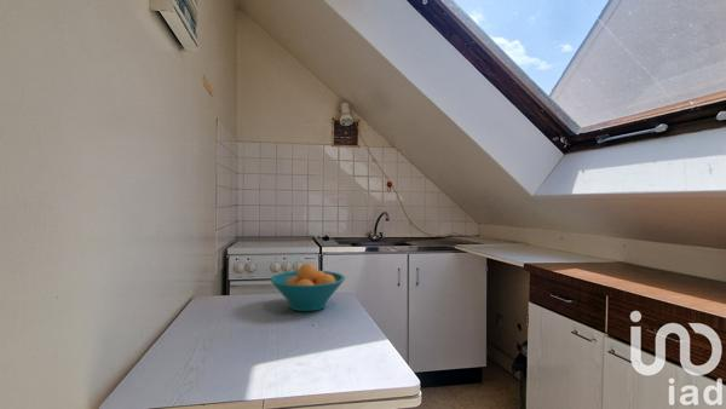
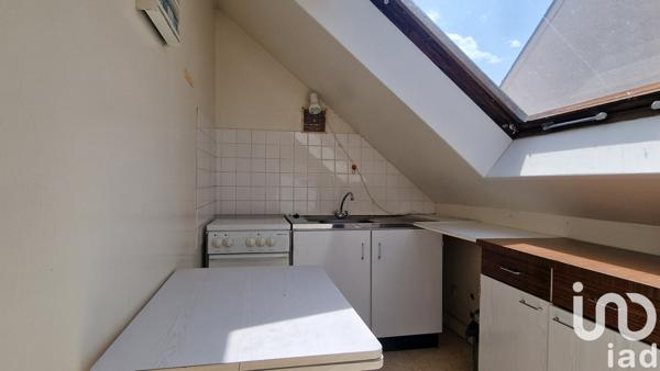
- fruit bowl [269,263,346,312]
